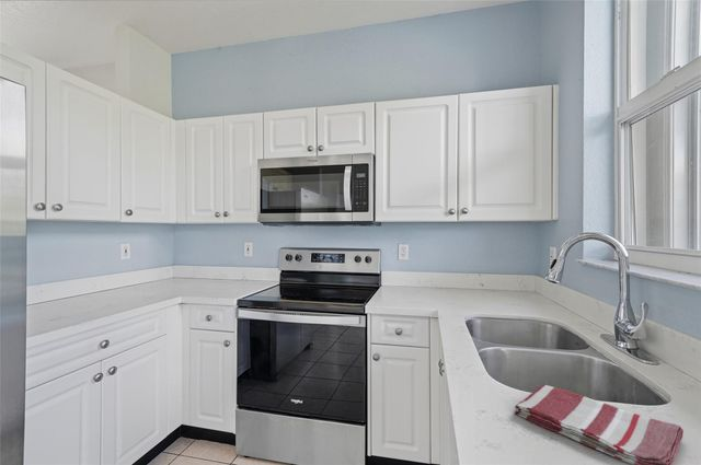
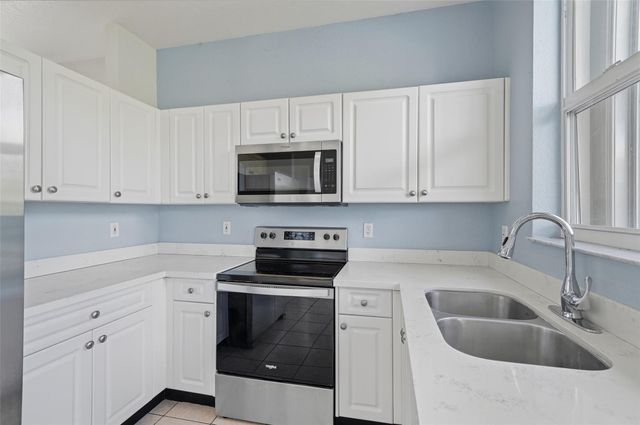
- dish towel [513,383,685,465]
